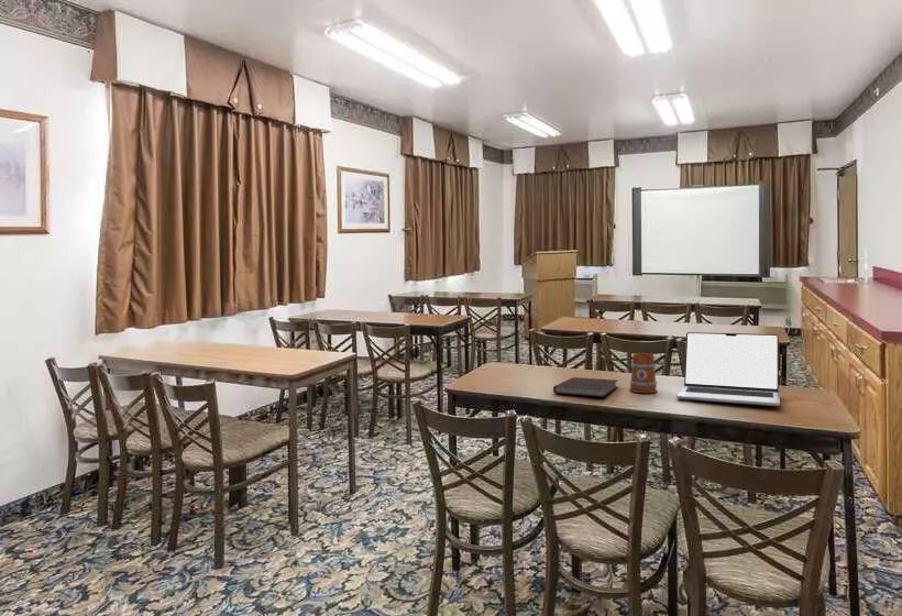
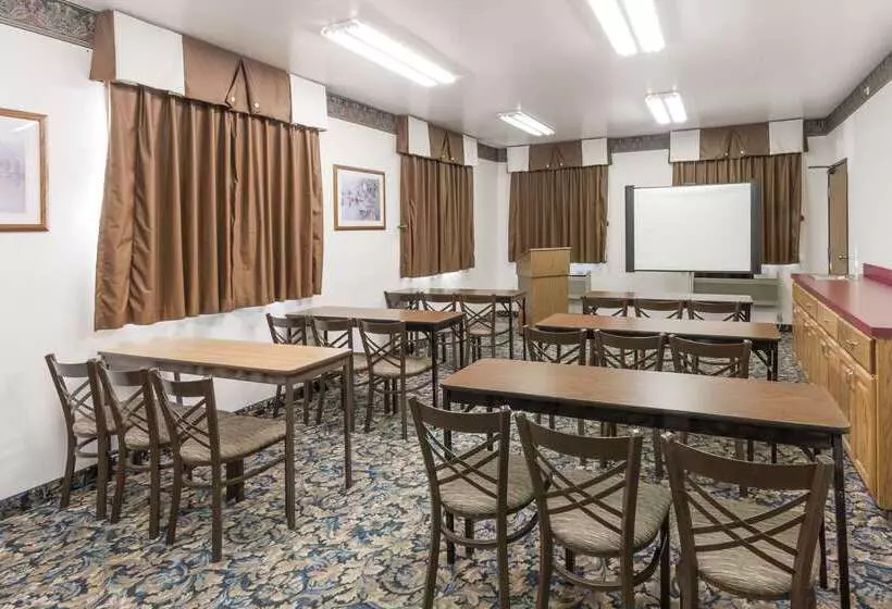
- notebook [552,376,619,398]
- mug [628,352,658,394]
- laptop [675,331,781,407]
